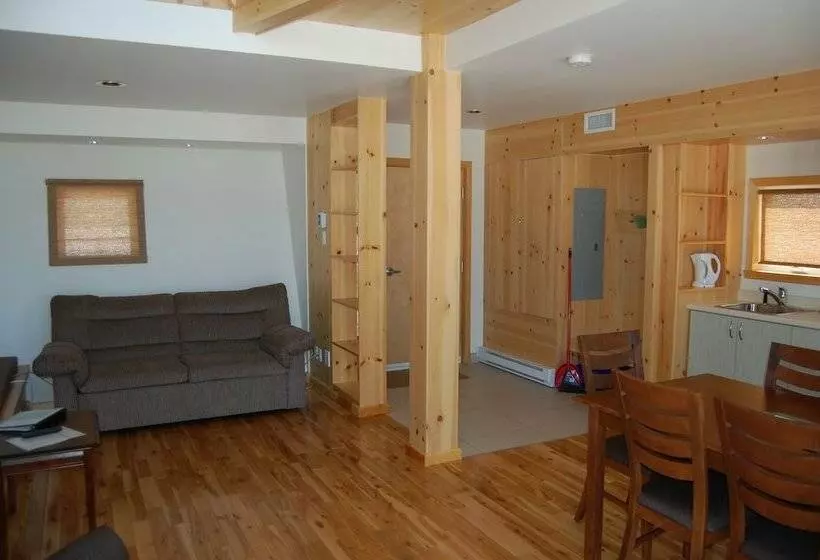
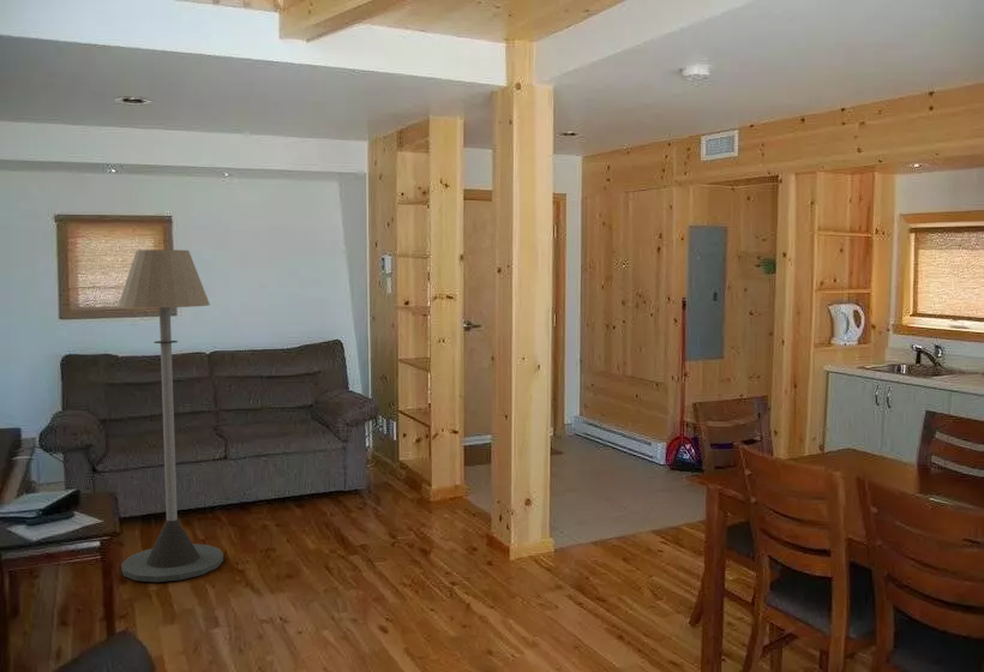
+ floor lamp [116,248,224,583]
